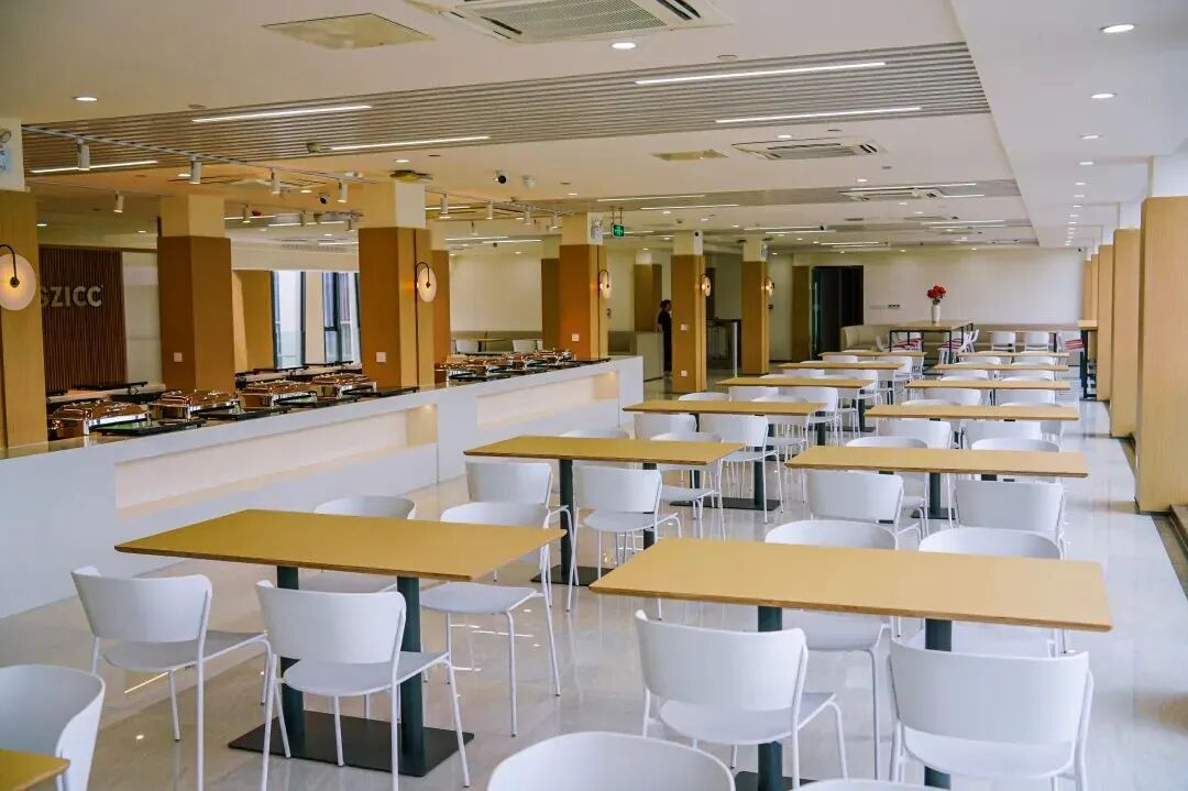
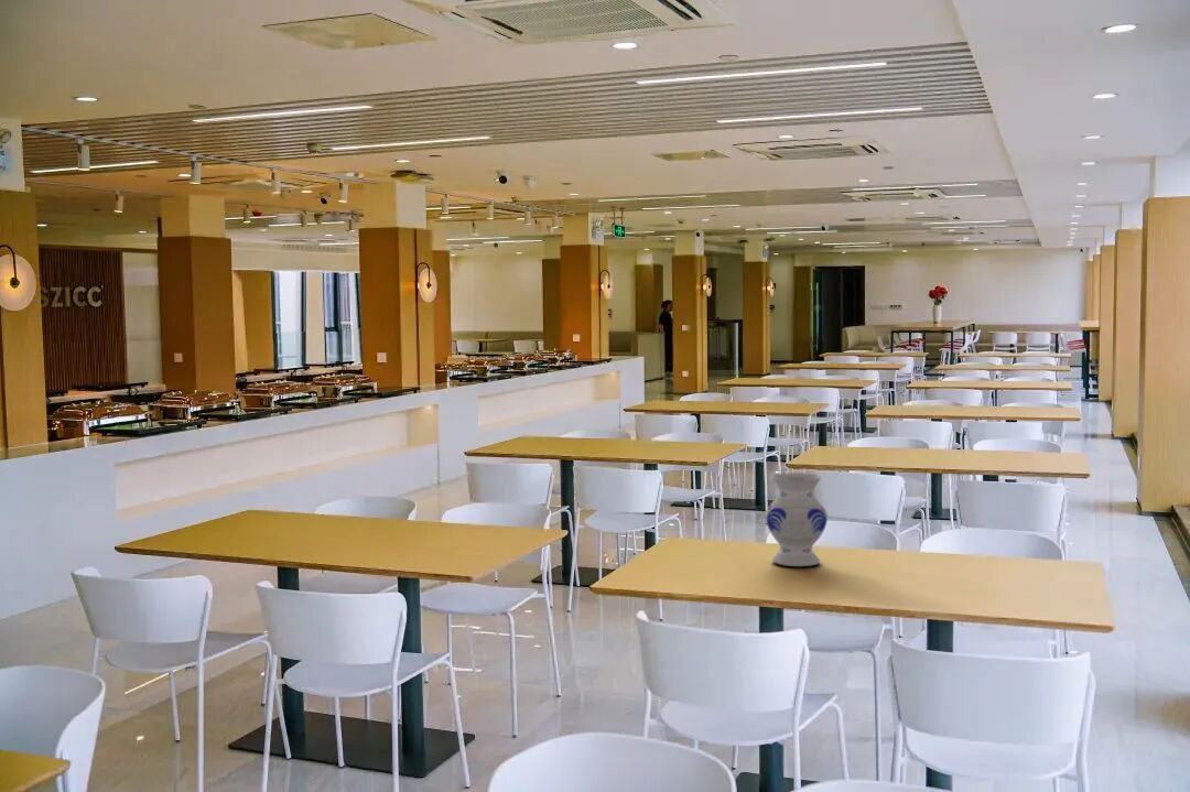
+ vase [765,471,829,567]
